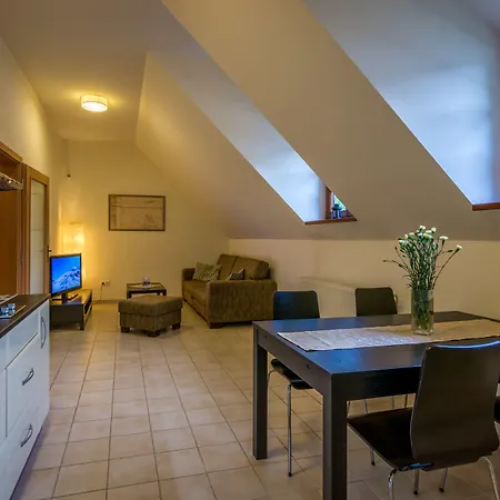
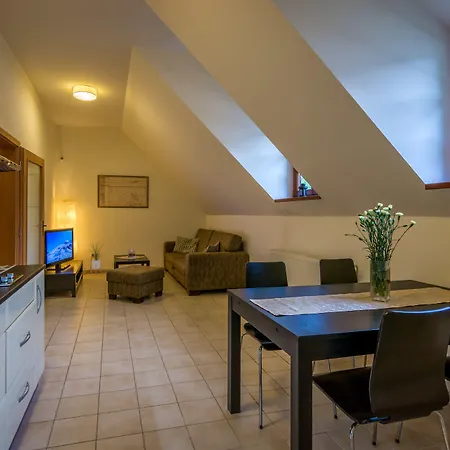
+ house plant [88,240,105,273]
